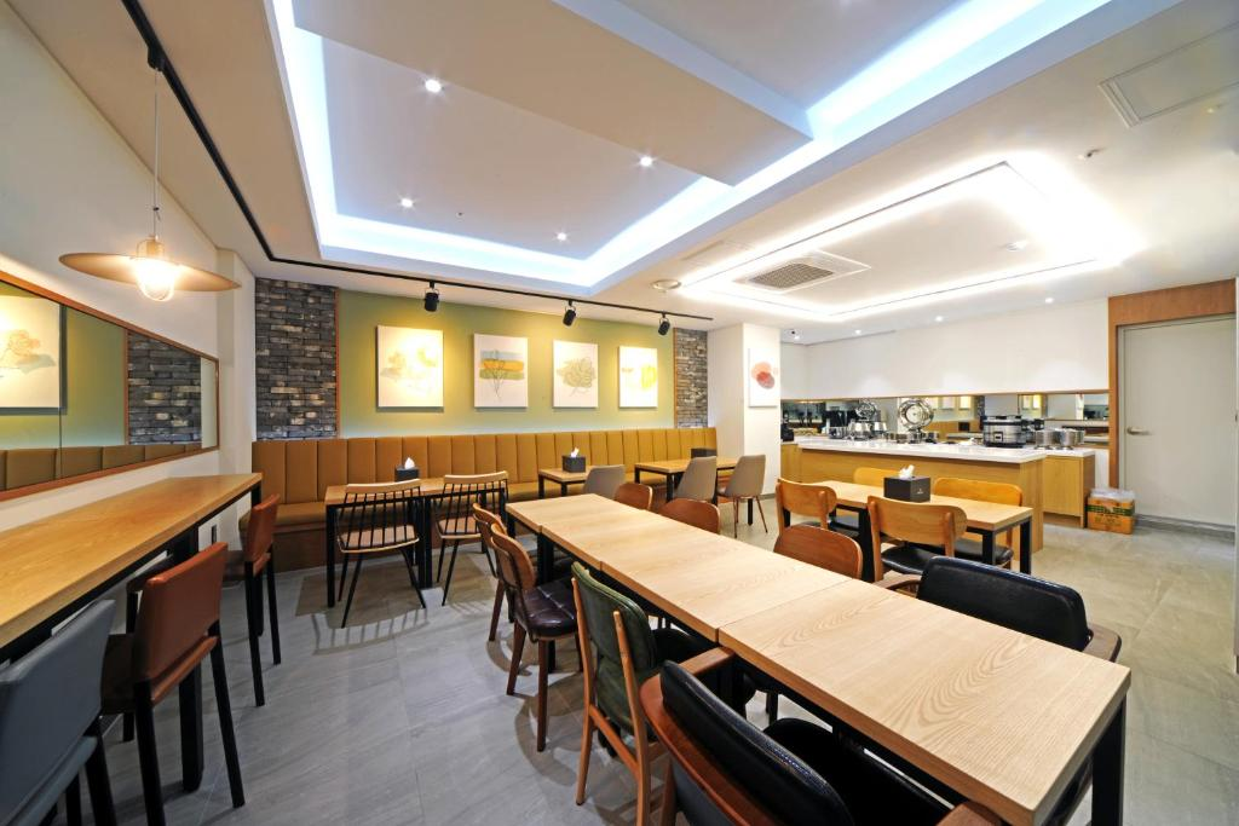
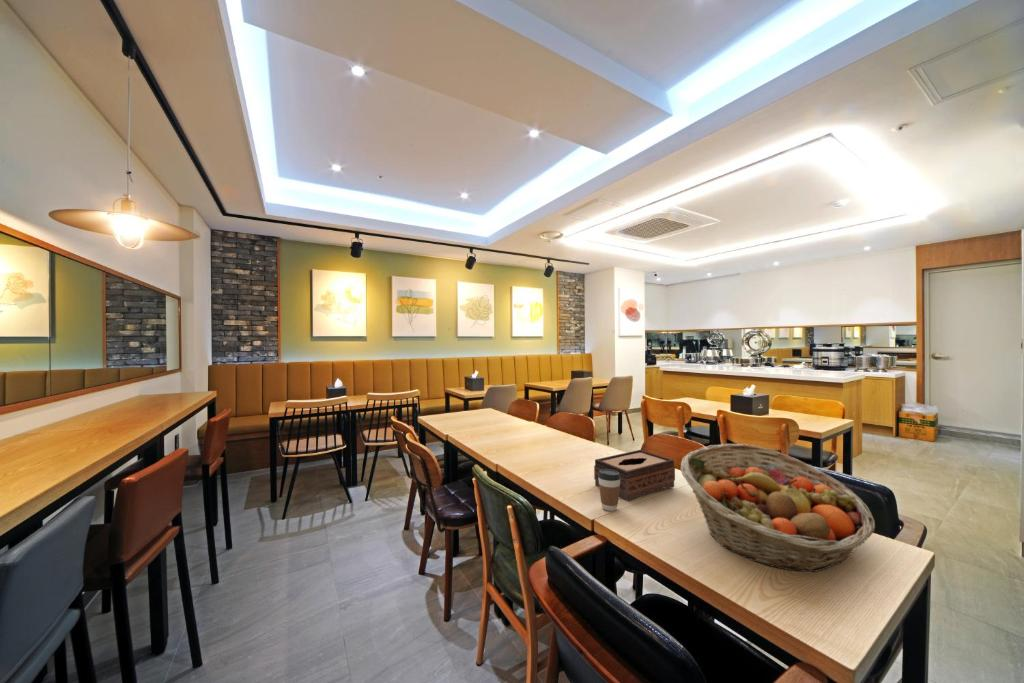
+ coffee cup [598,469,621,512]
+ fruit basket [680,443,876,573]
+ tissue box [593,449,676,502]
